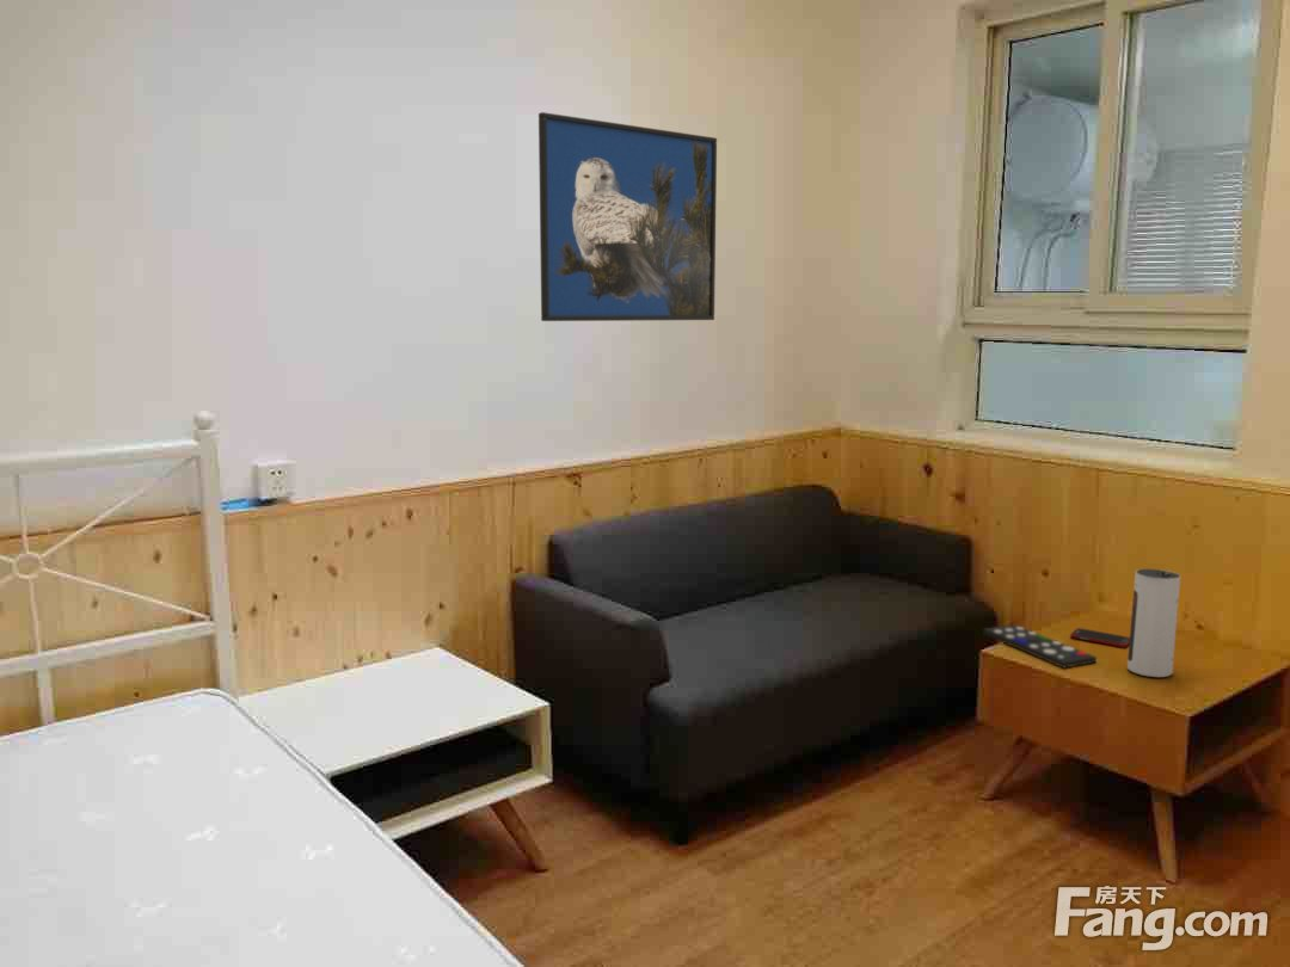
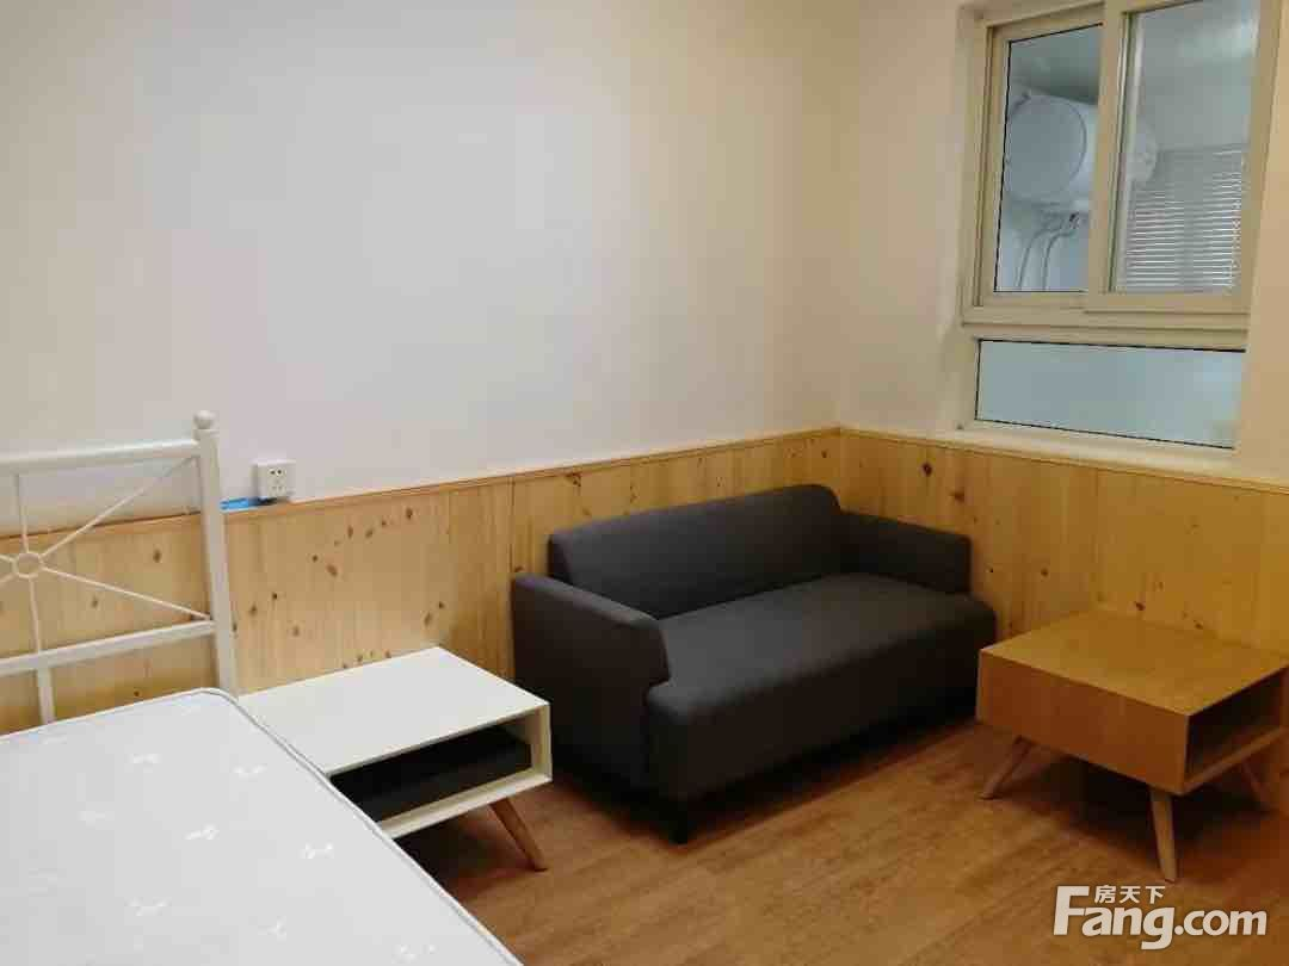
- speaker [1126,568,1181,679]
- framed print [538,111,718,322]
- cell phone [1069,627,1130,648]
- remote control [982,623,1098,669]
